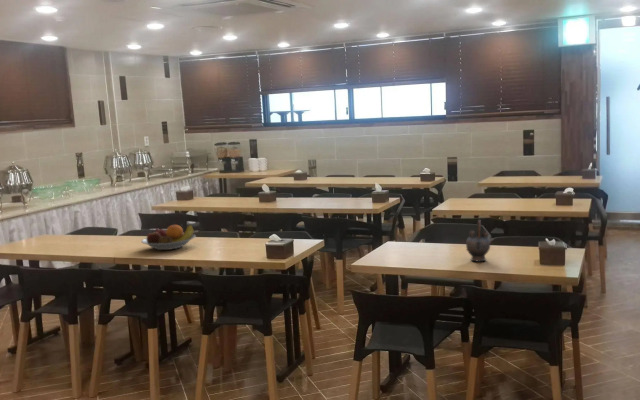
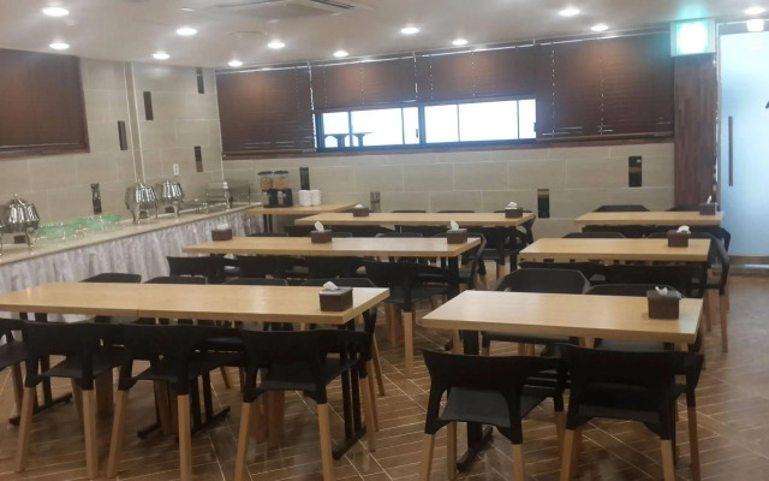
- teapot [465,219,491,262]
- fruit bowl [140,223,197,251]
